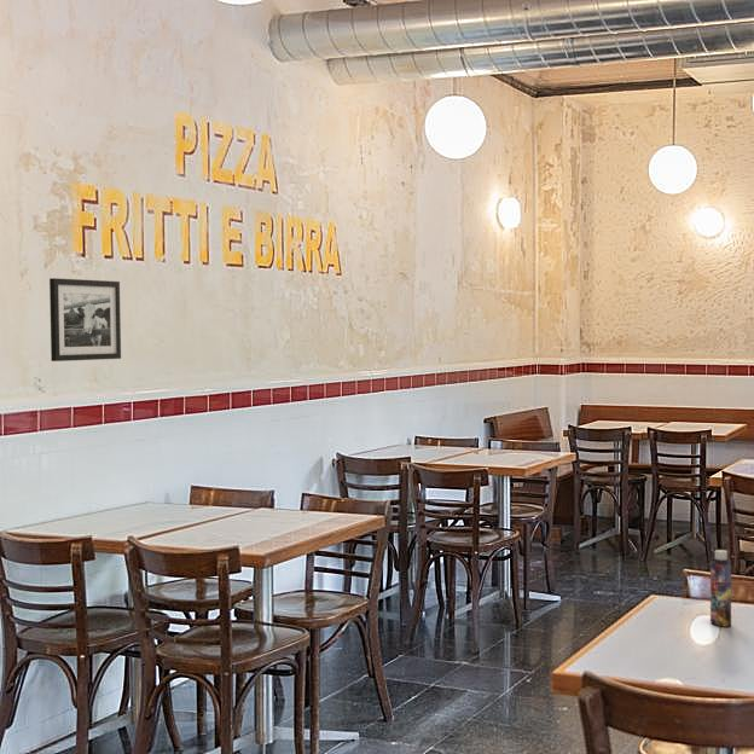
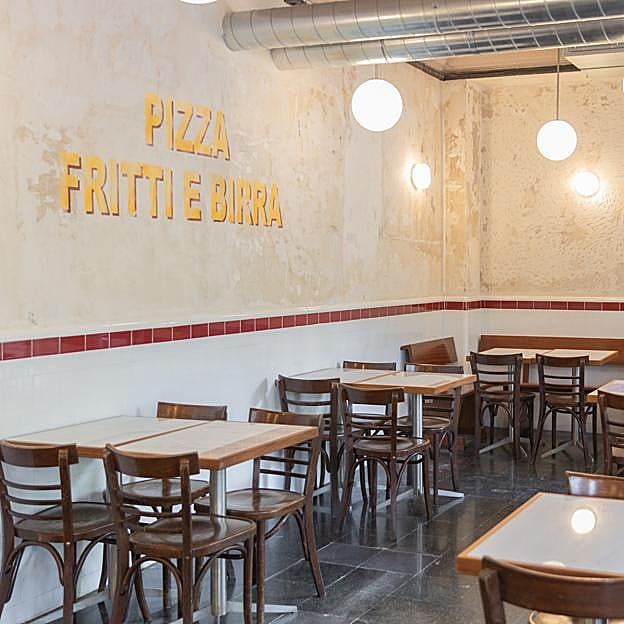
- picture frame [48,277,122,362]
- bottle [709,549,732,628]
